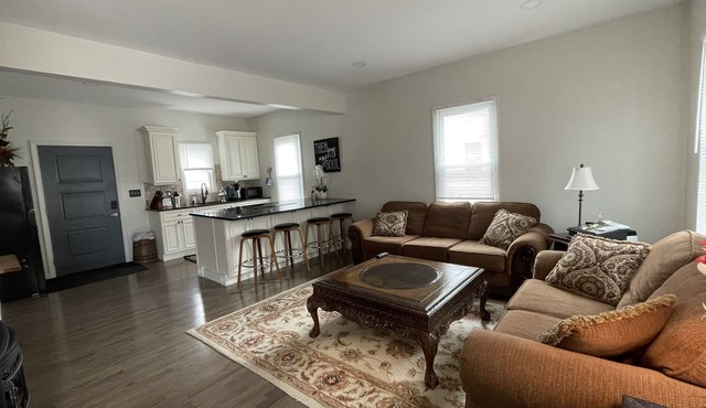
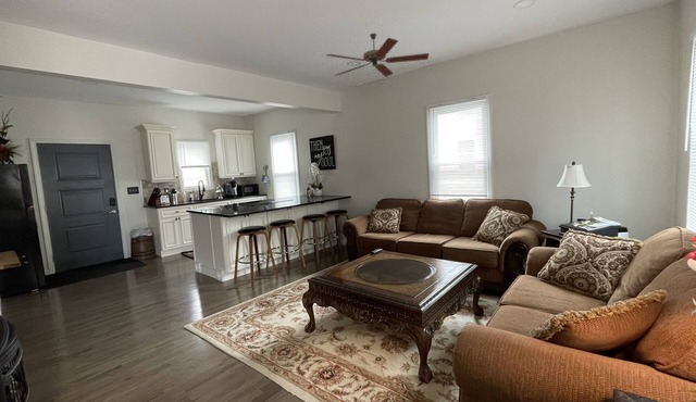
+ ceiling fan [325,33,430,78]
